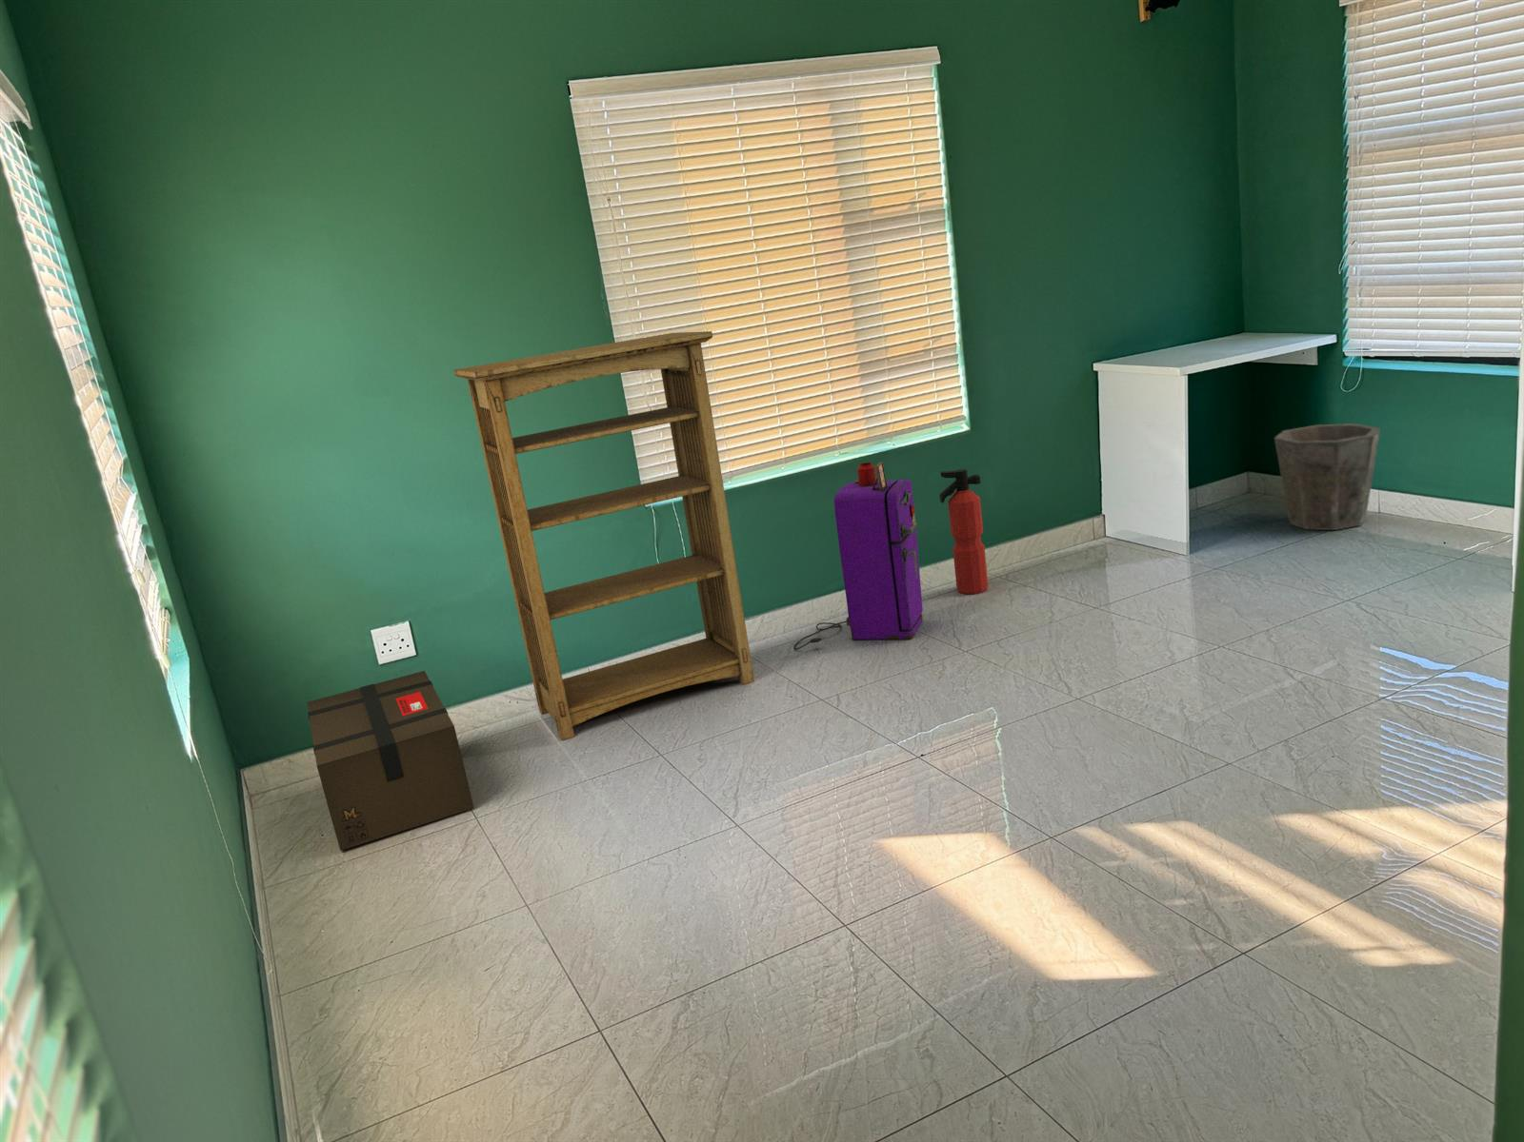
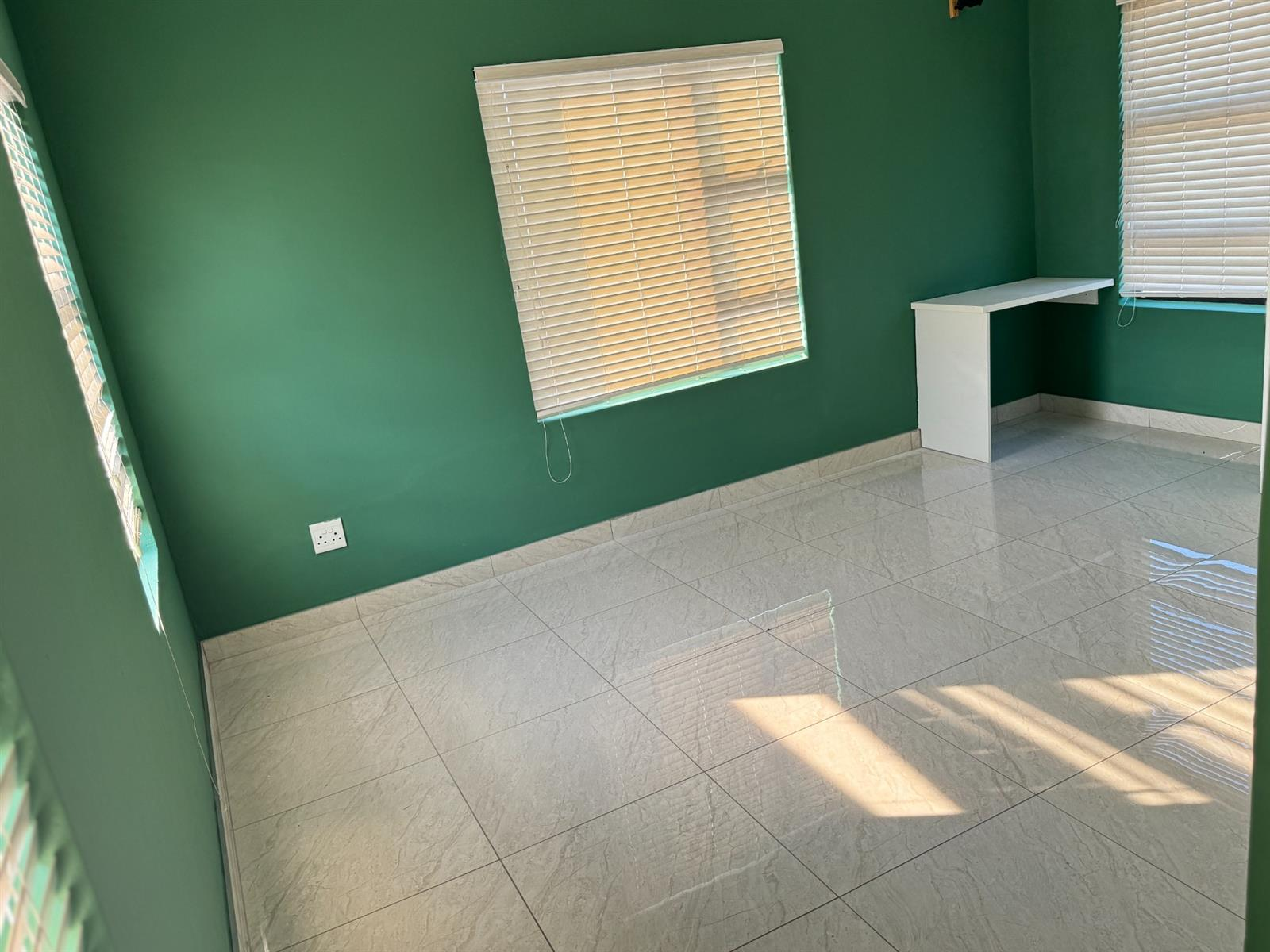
- bookshelf [454,330,755,741]
- cardboard box [306,671,474,852]
- waste bin [1273,422,1381,531]
- air purifier [792,462,924,650]
- fire extinguisher [938,468,989,595]
